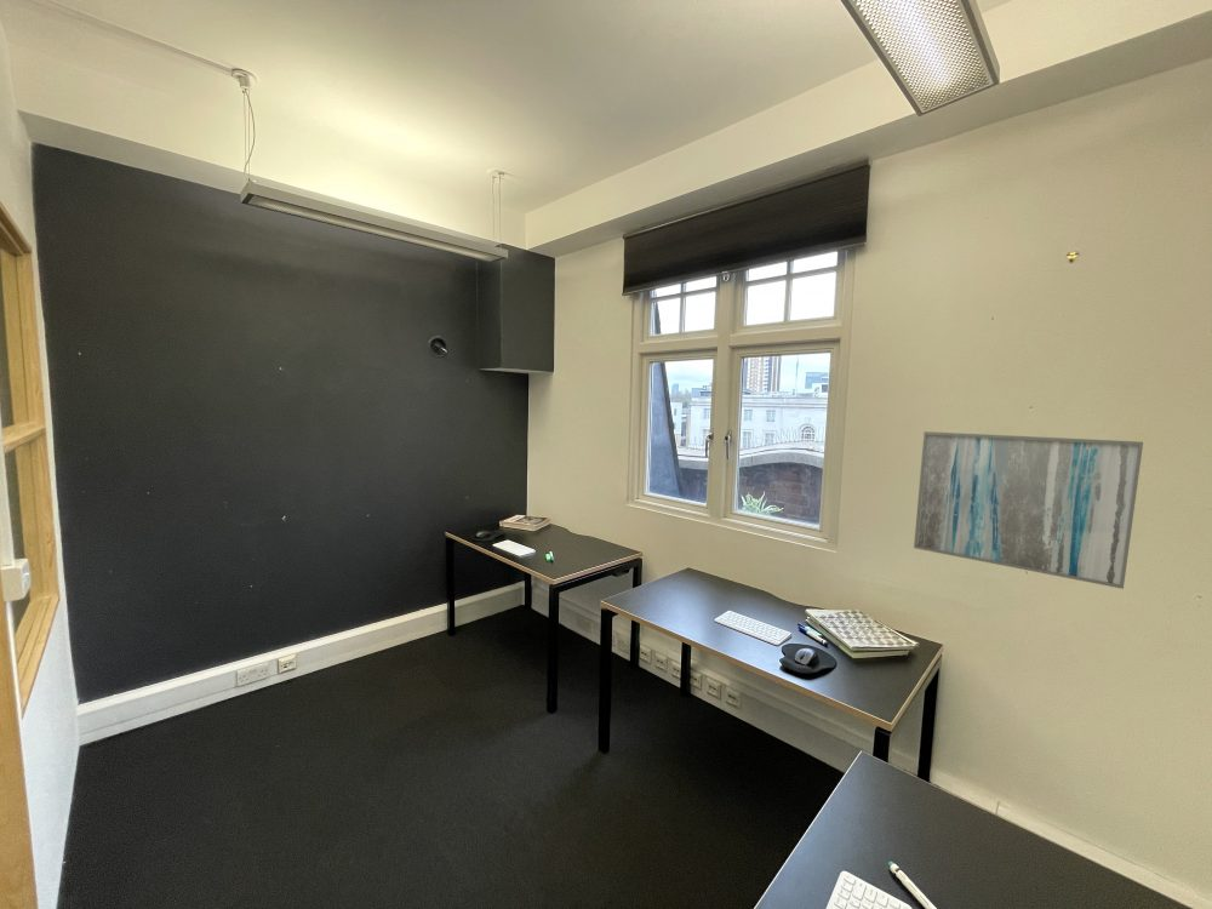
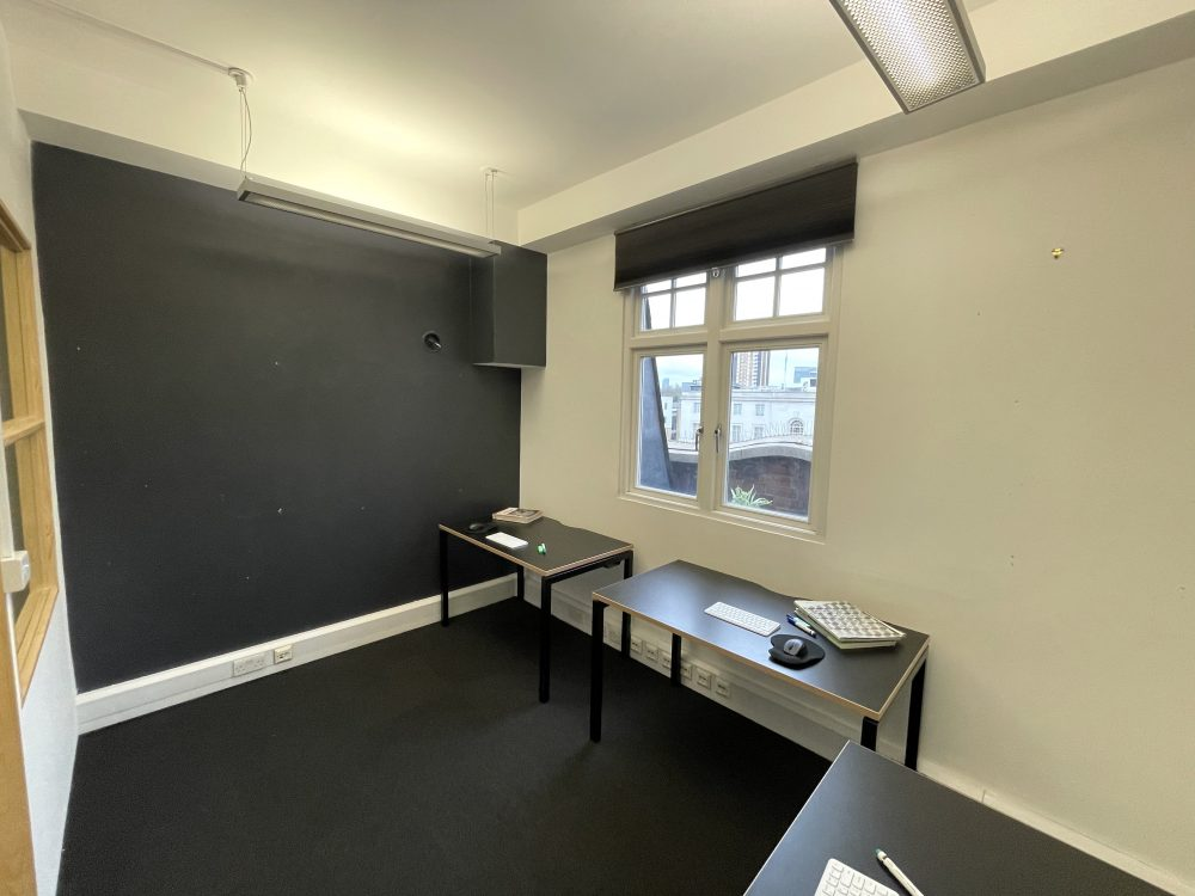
- wall art [913,430,1144,590]
